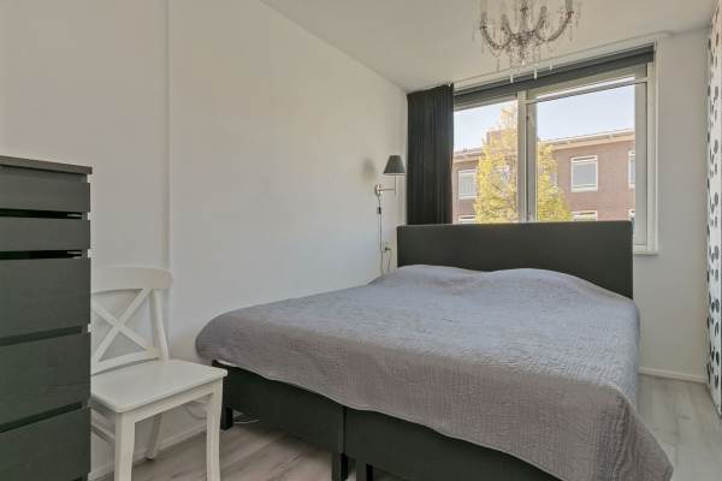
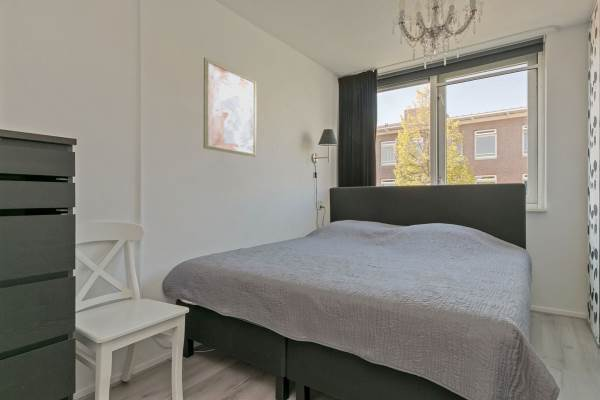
+ wall art [203,57,257,158]
